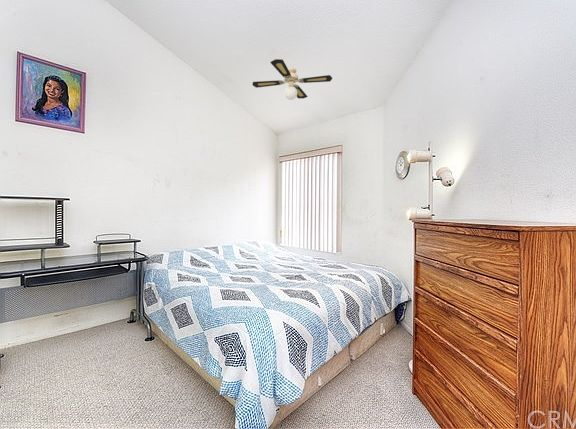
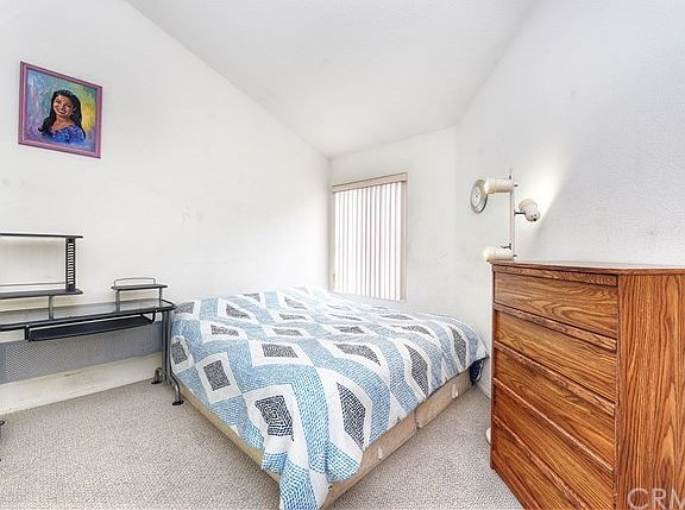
- ceiling fan [252,58,333,101]
